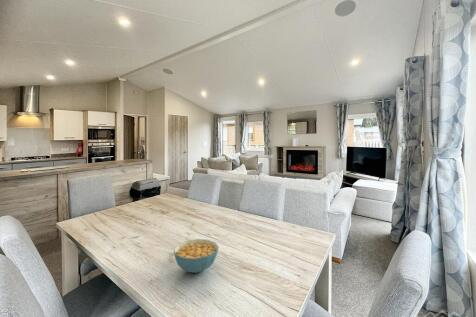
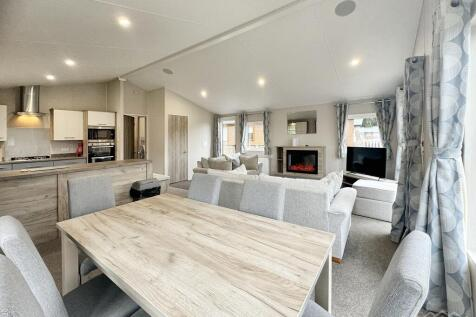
- cereal bowl [173,238,220,274]
